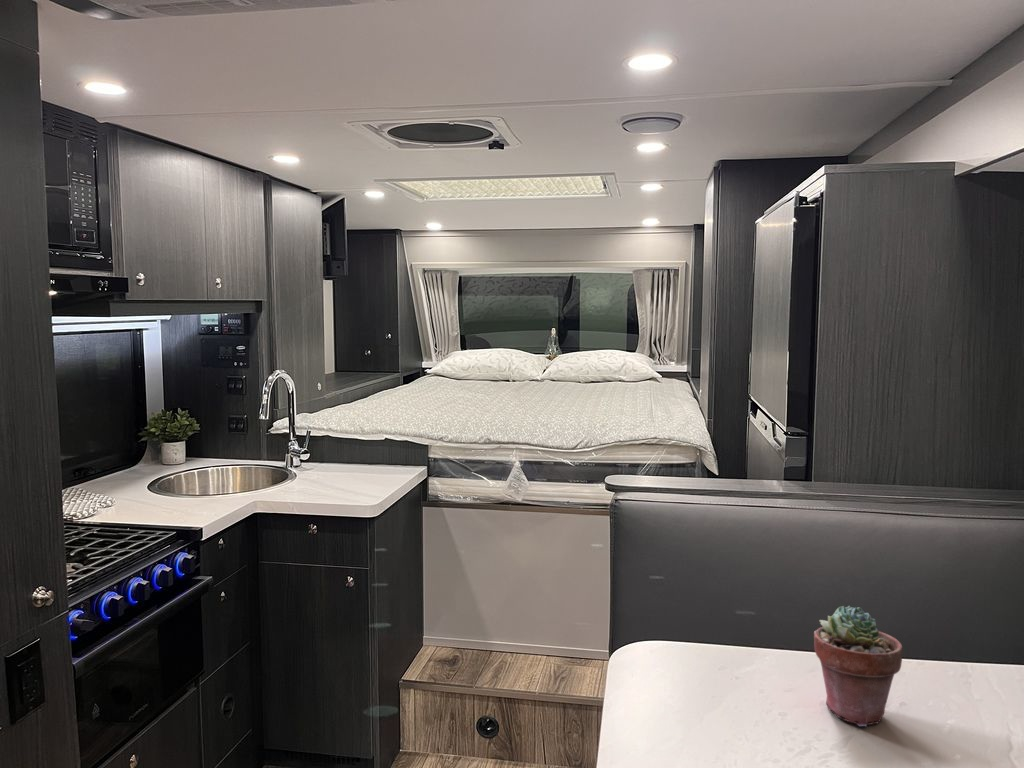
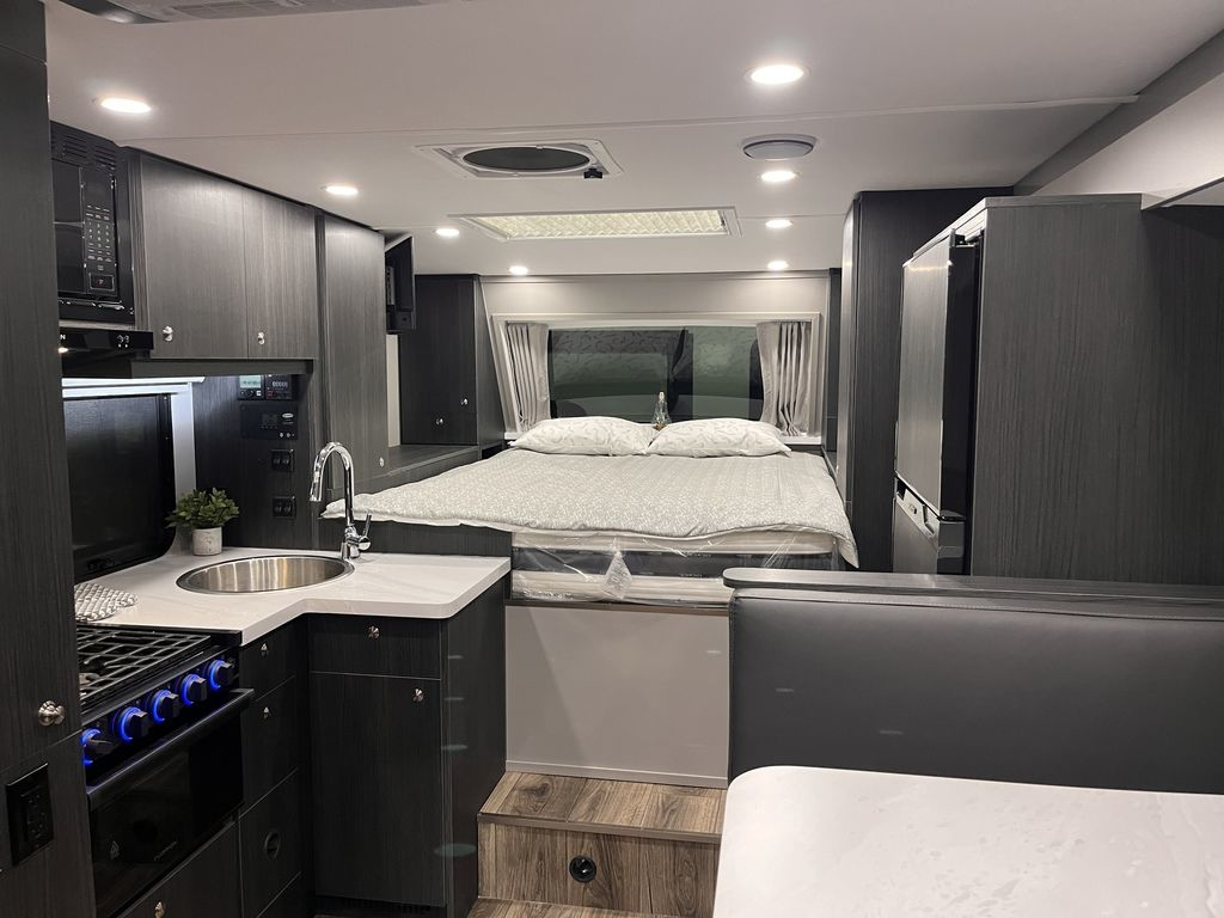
- potted succulent [813,605,904,728]
